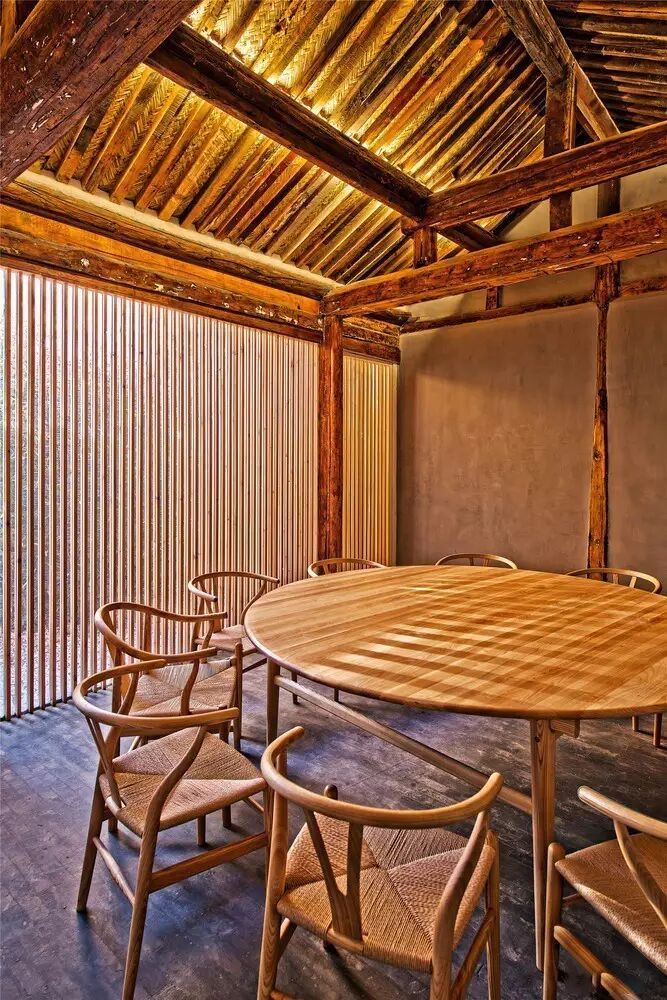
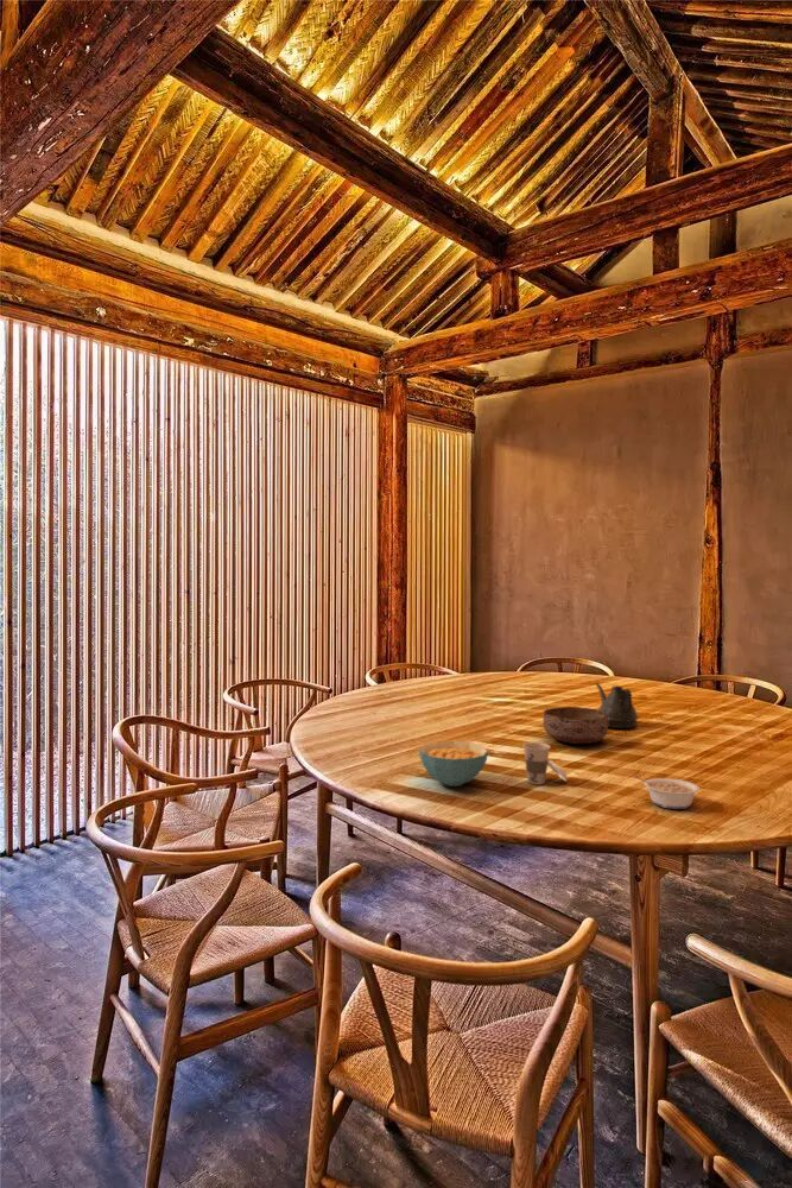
+ cereal bowl [418,740,489,788]
+ cup [521,741,568,785]
+ bowl [543,706,609,745]
+ legume [633,775,701,810]
+ teapot [595,682,640,729]
